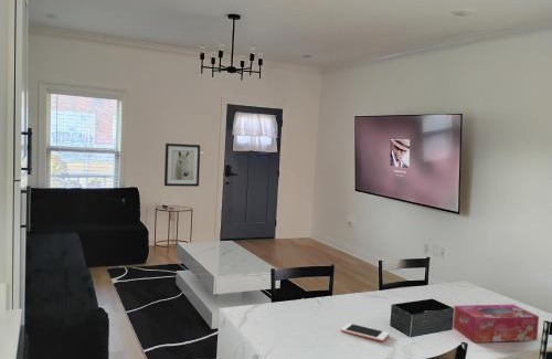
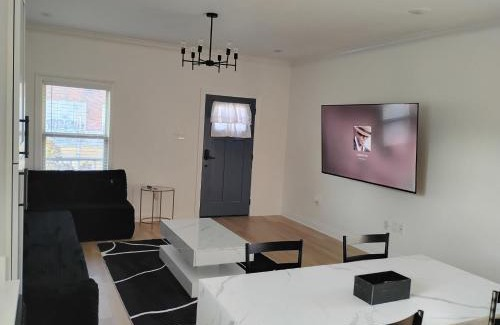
- tissue box [452,304,540,344]
- cell phone [340,323,391,342]
- wall art [163,142,201,188]
